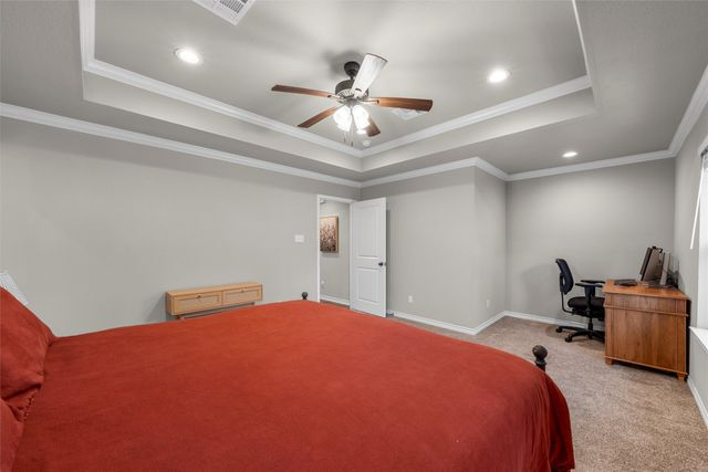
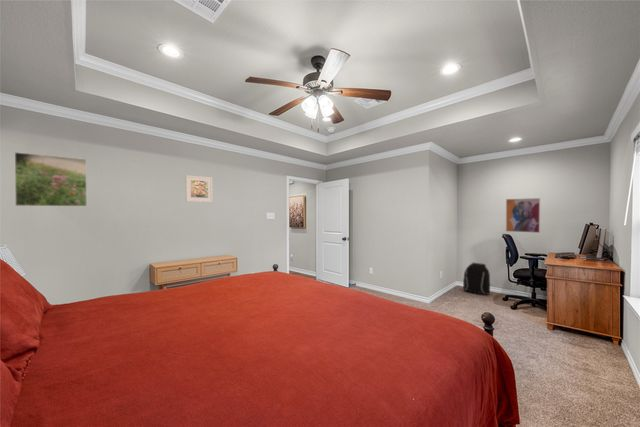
+ backpack [462,262,491,296]
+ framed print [13,151,88,207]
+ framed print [185,174,214,203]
+ wall art [505,197,541,234]
